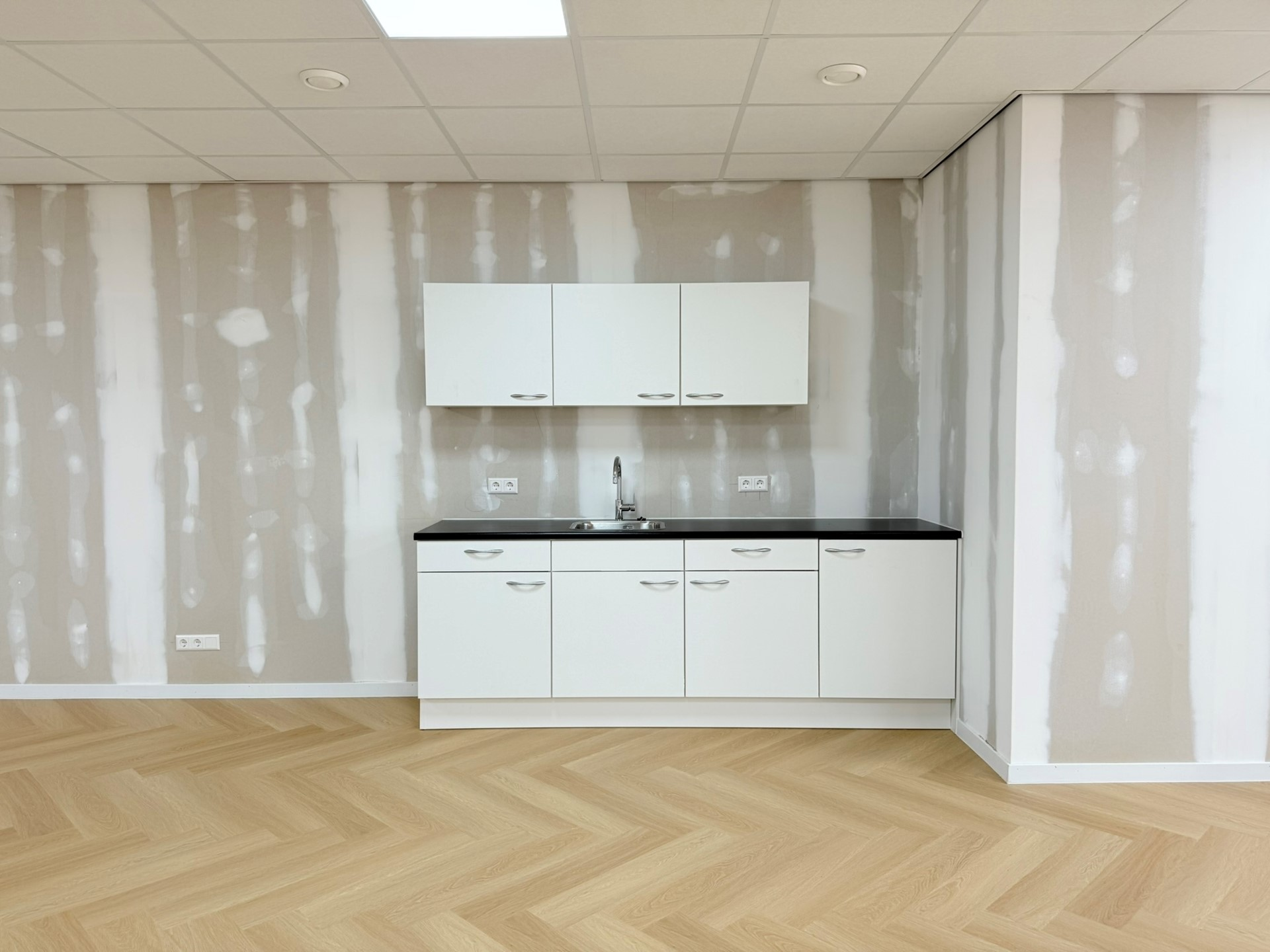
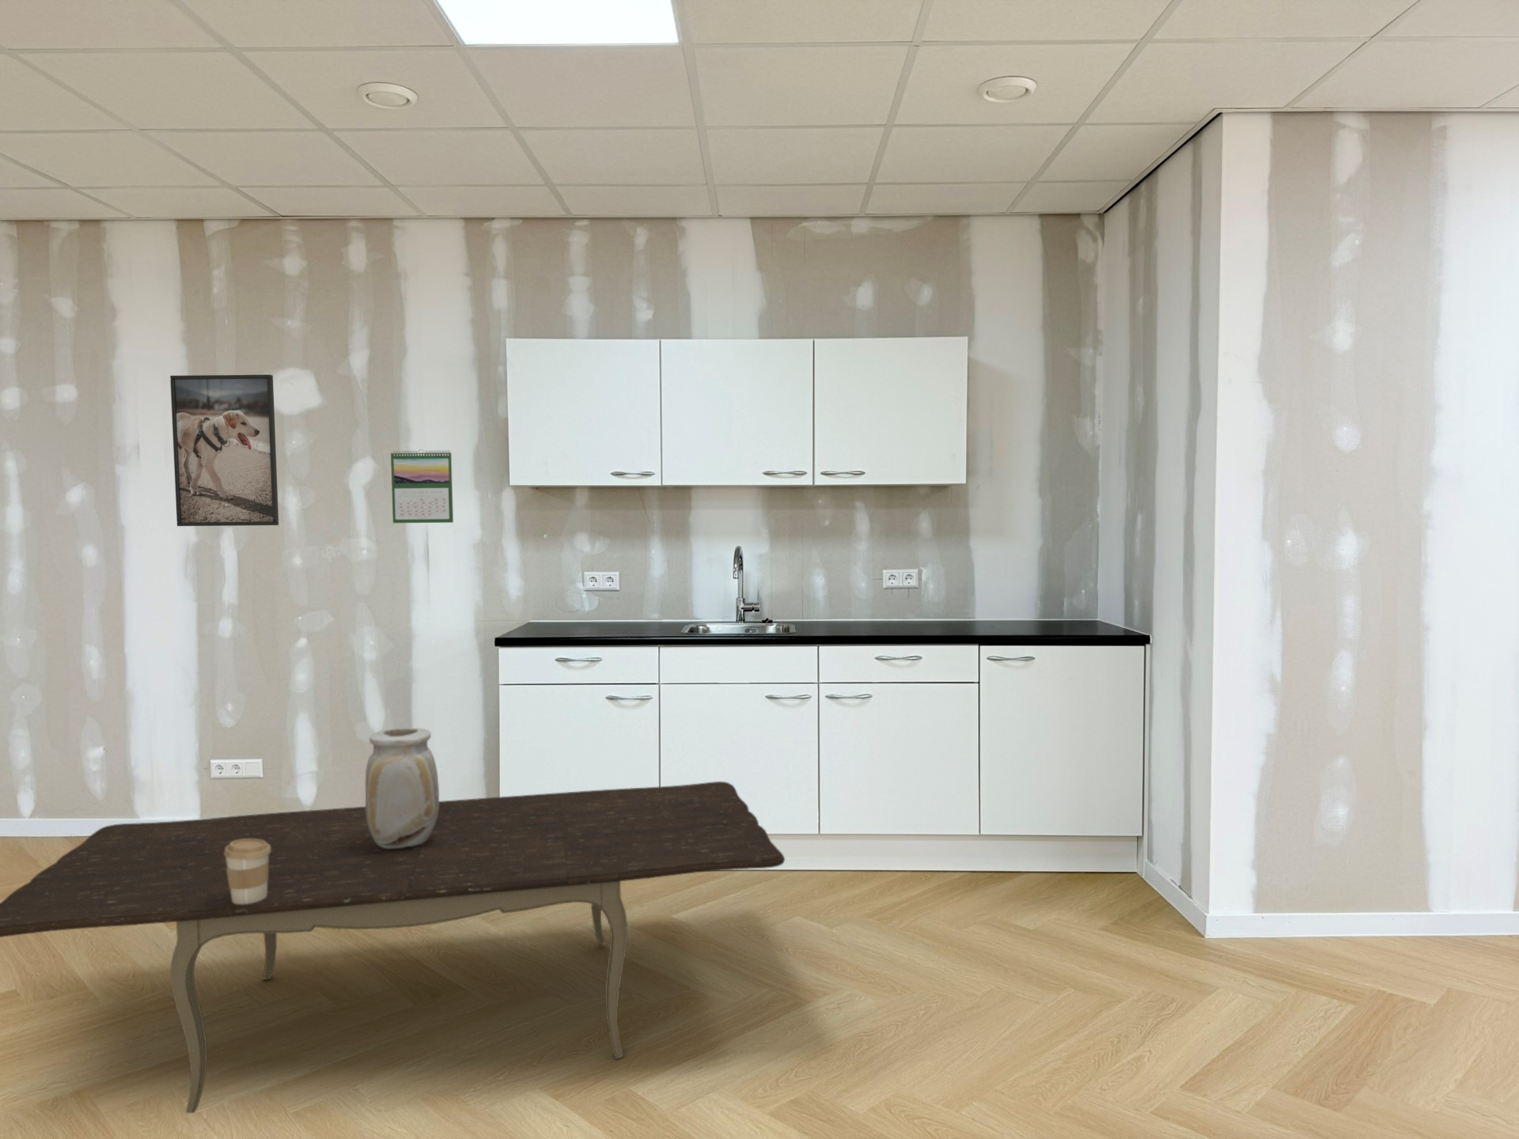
+ dining table [0,781,786,1115]
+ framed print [170,374,279,526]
+ calendar [390,449,455,524]
+ vase [365,727,440,848]
+ coffee cup [224,839,270,904]
